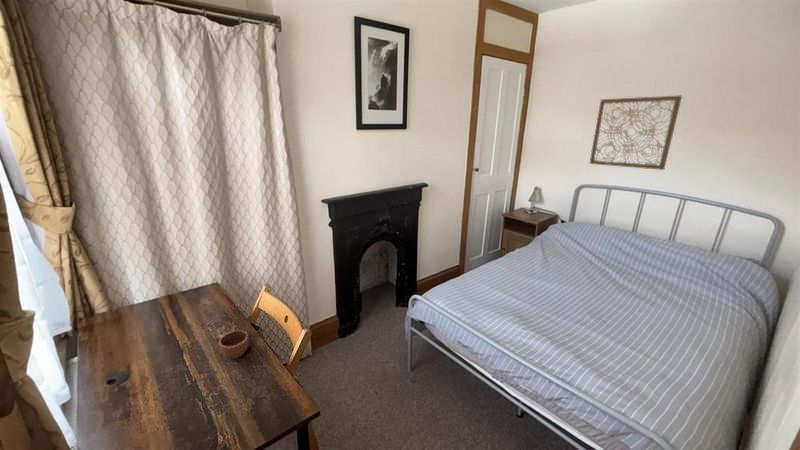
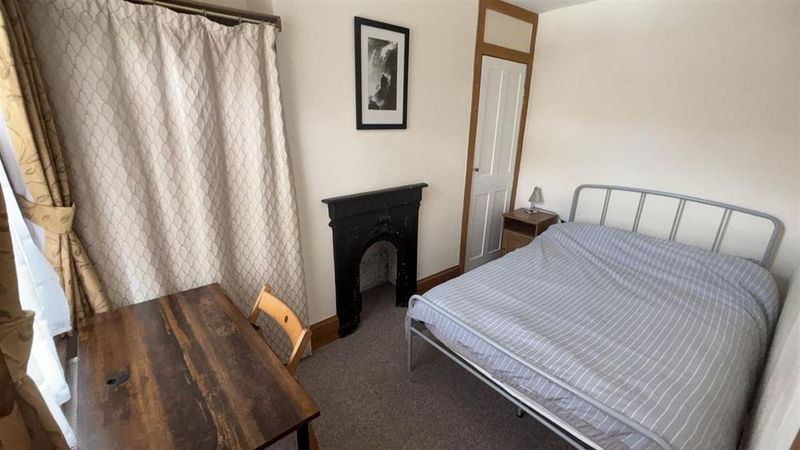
- wall art [588,94,683,171]
- mug [214,329,249,360]
